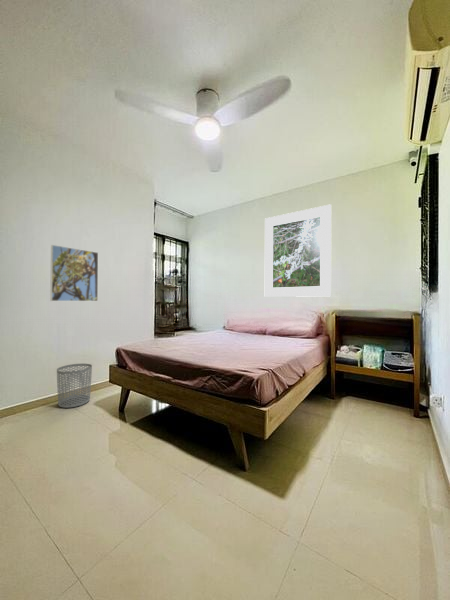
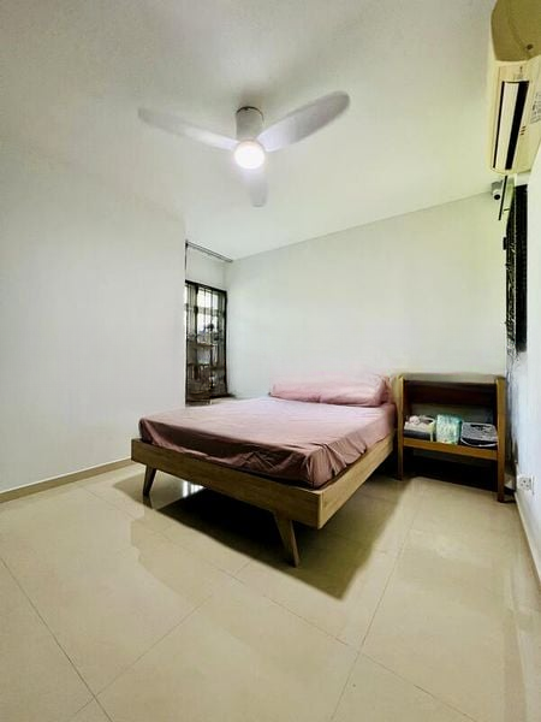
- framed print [264,203,332,298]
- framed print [49,244,99,302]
- waste bin [56,363,93,409]
